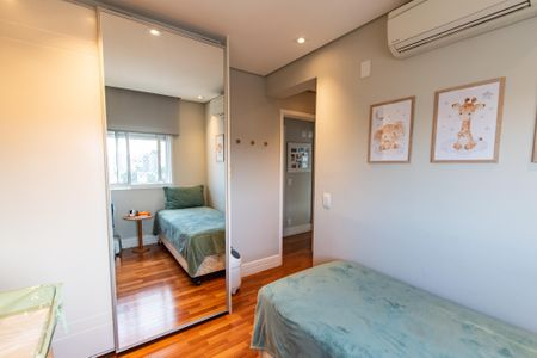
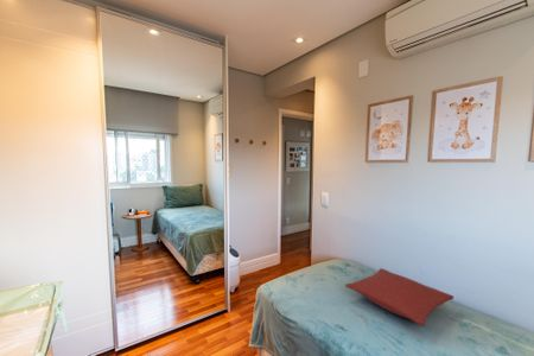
+ pillow [344,267,454,328]
